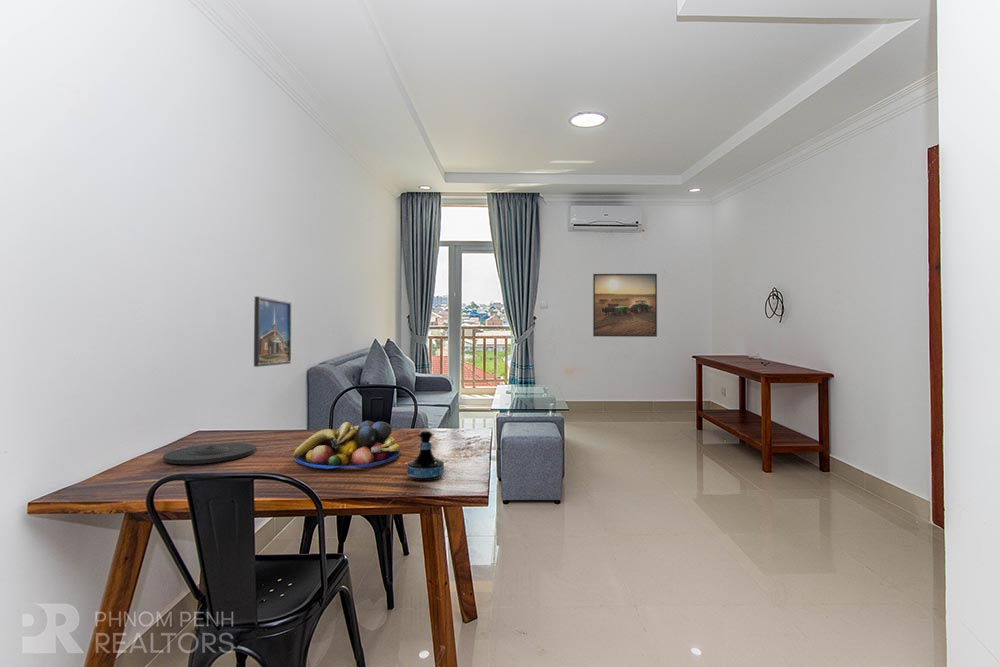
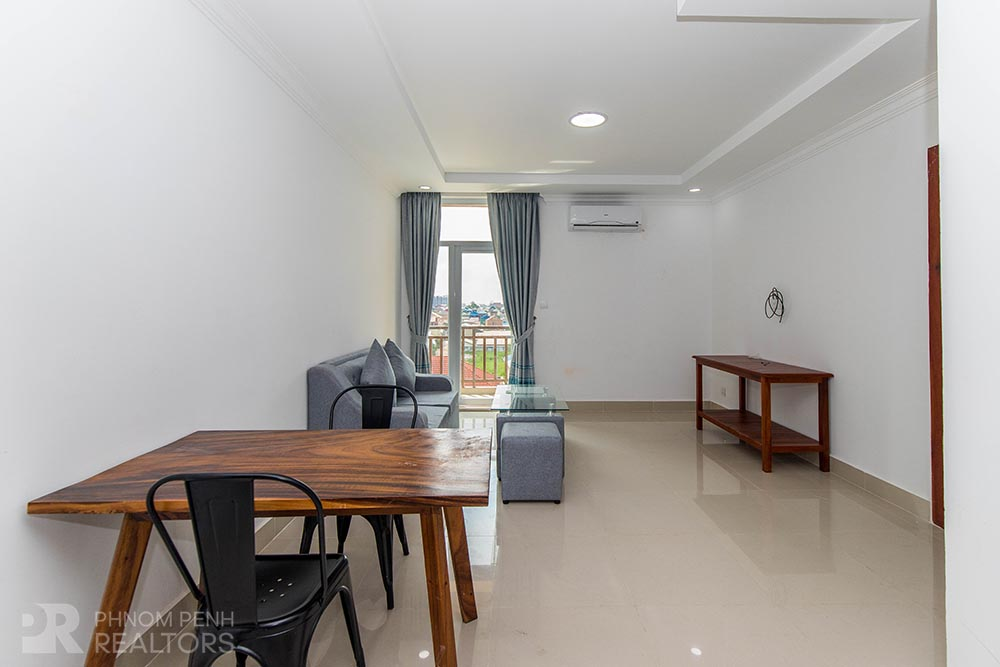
- fruit bowl [292,420,401,470]
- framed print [592,273,658,338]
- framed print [253,295,292,368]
- tequila bottle [406,430,445,482]
- plate [162,442,257,465]
